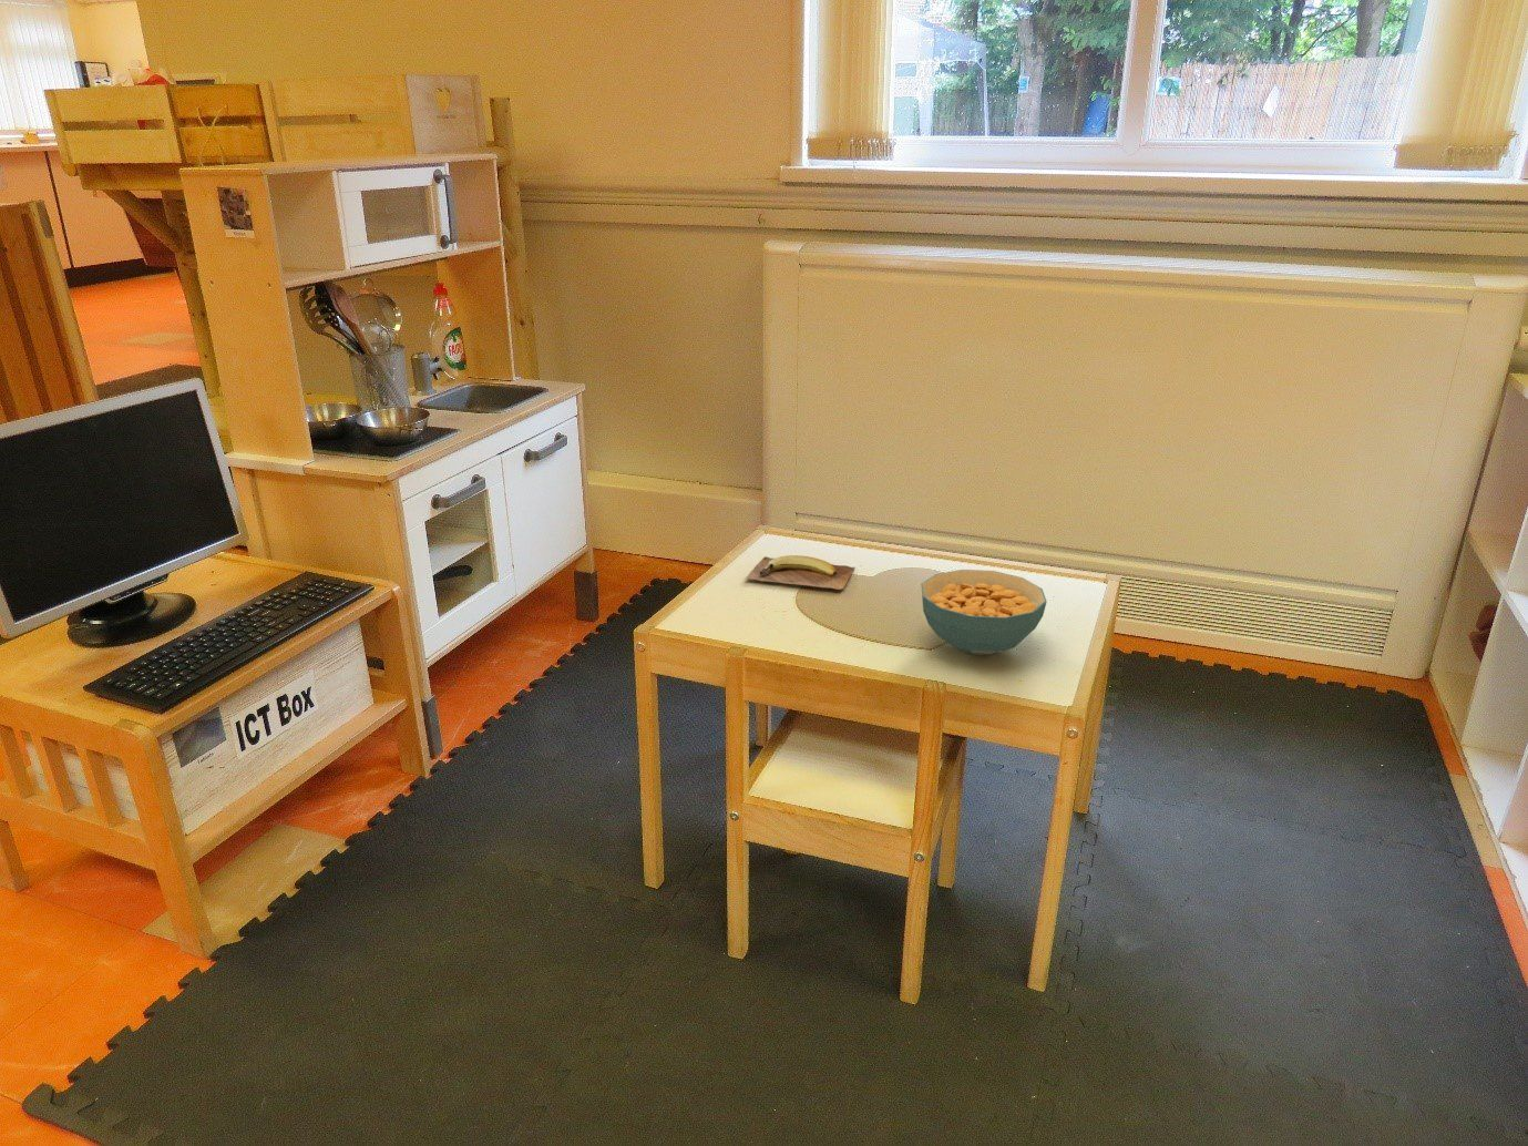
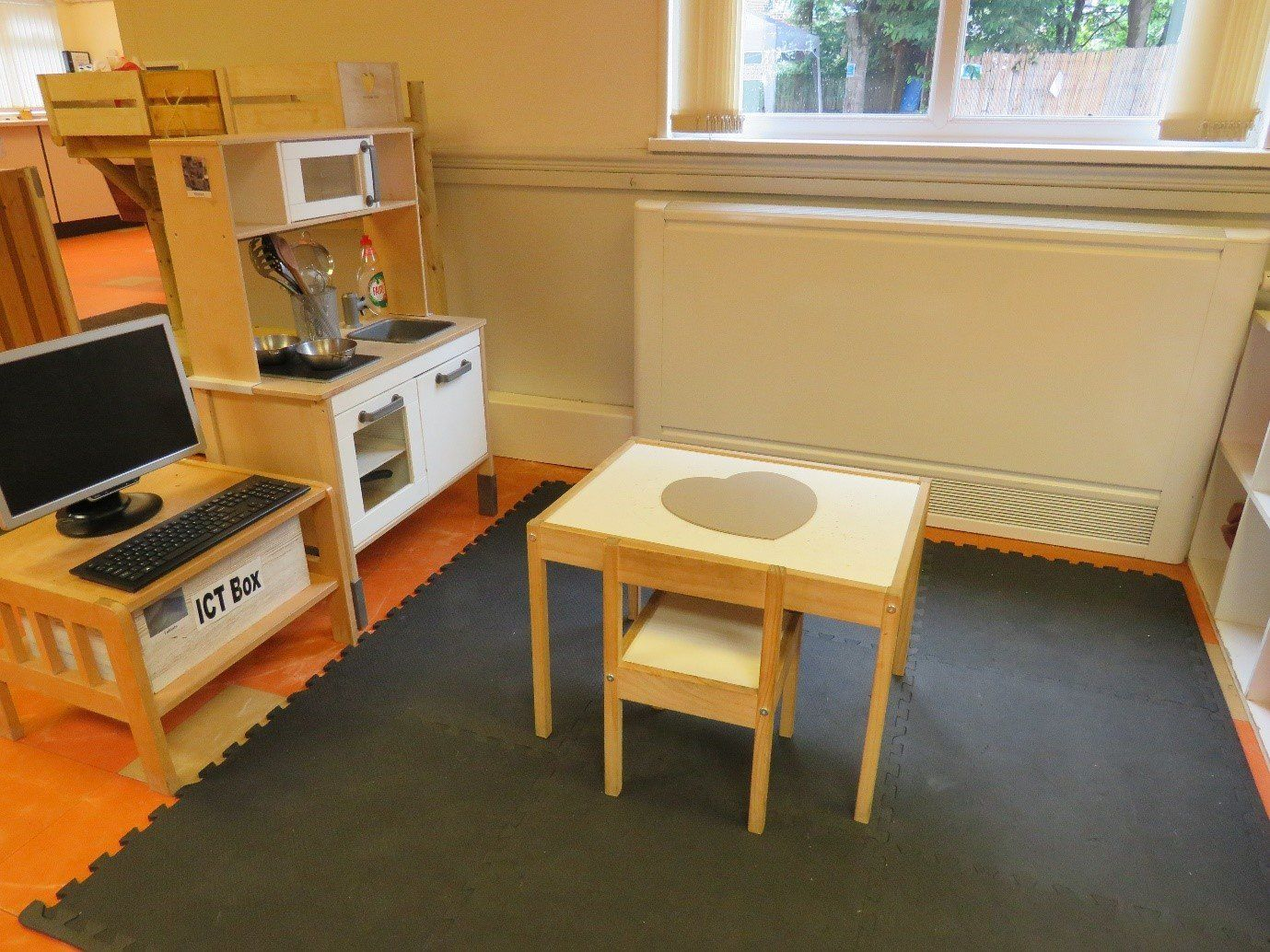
- cereal bowl [919,568,1048,656]
- banana [745,554,855,591]
